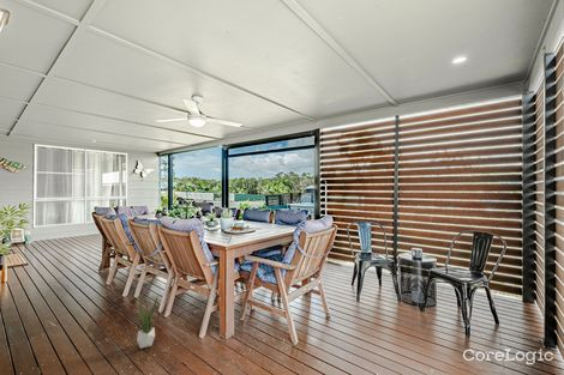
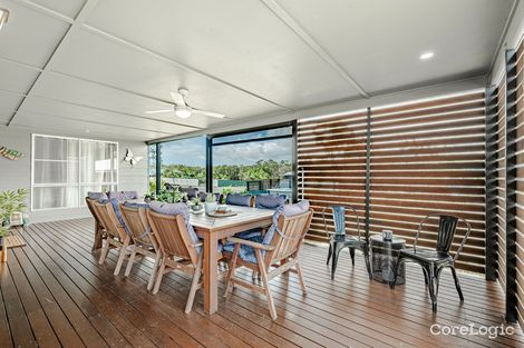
- potted plant [134,296,160,350]
